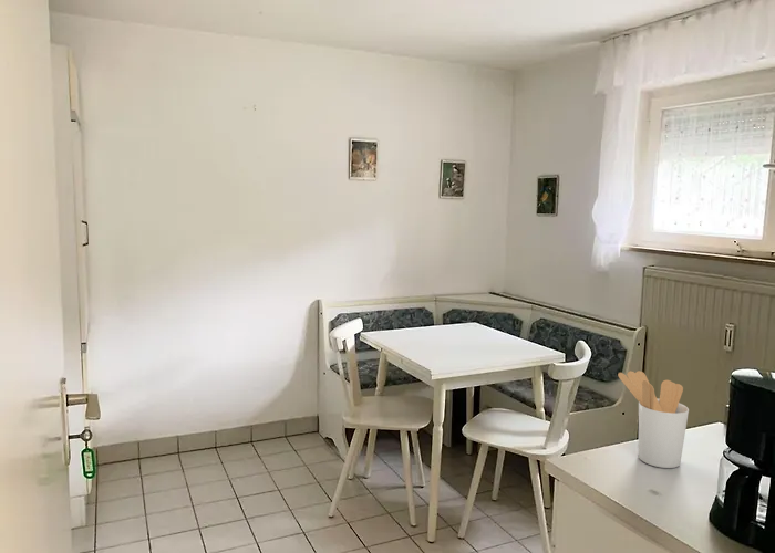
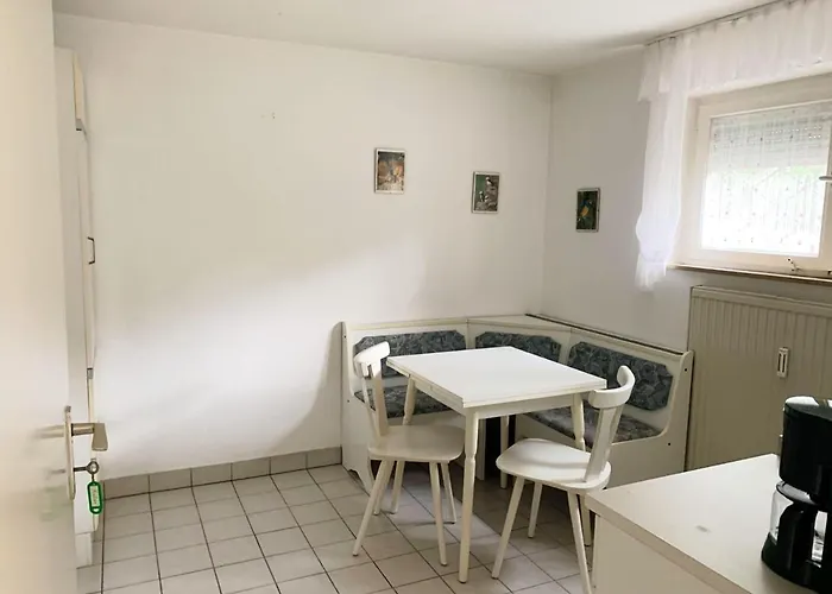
- utensil holder [617,369,690,469]
